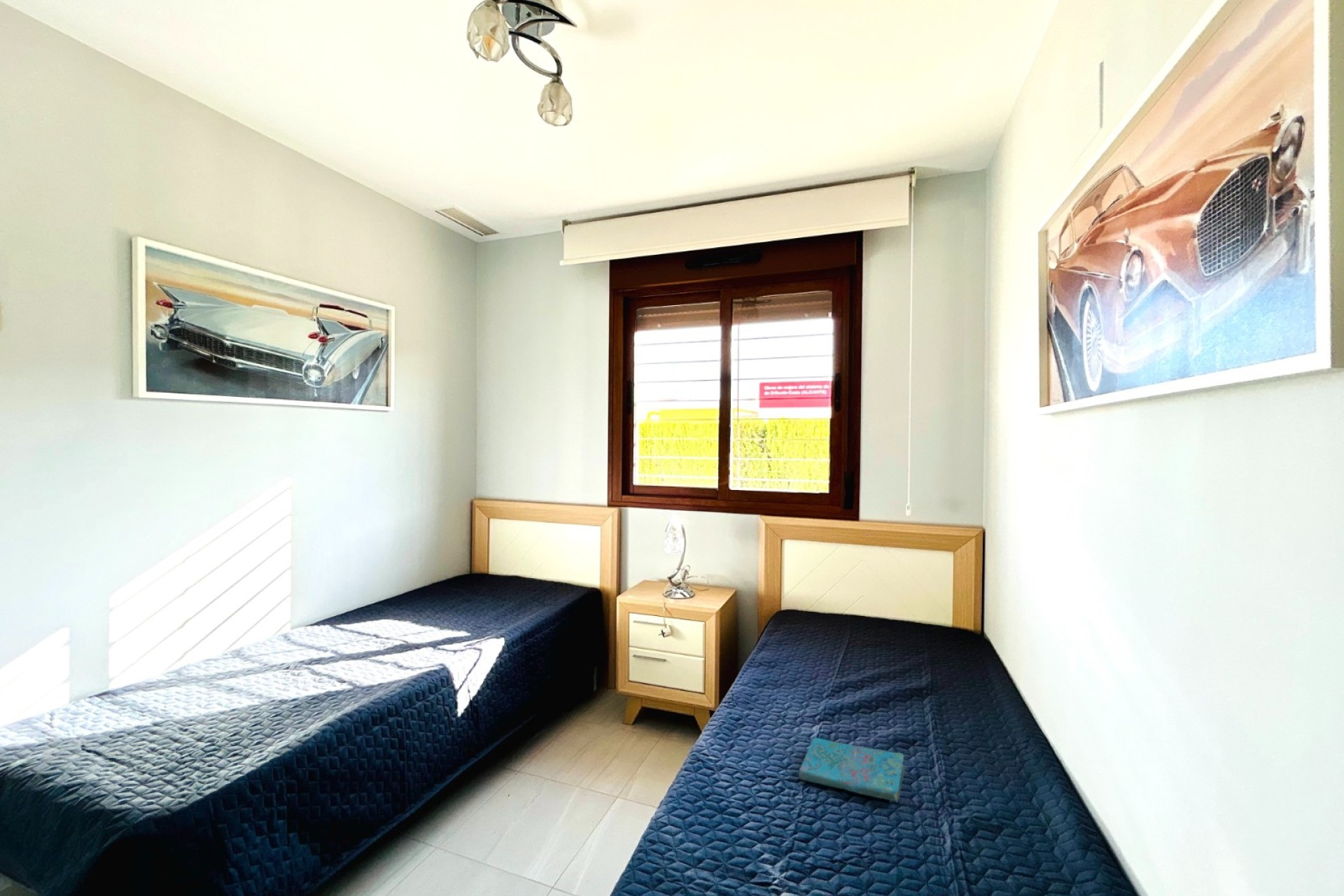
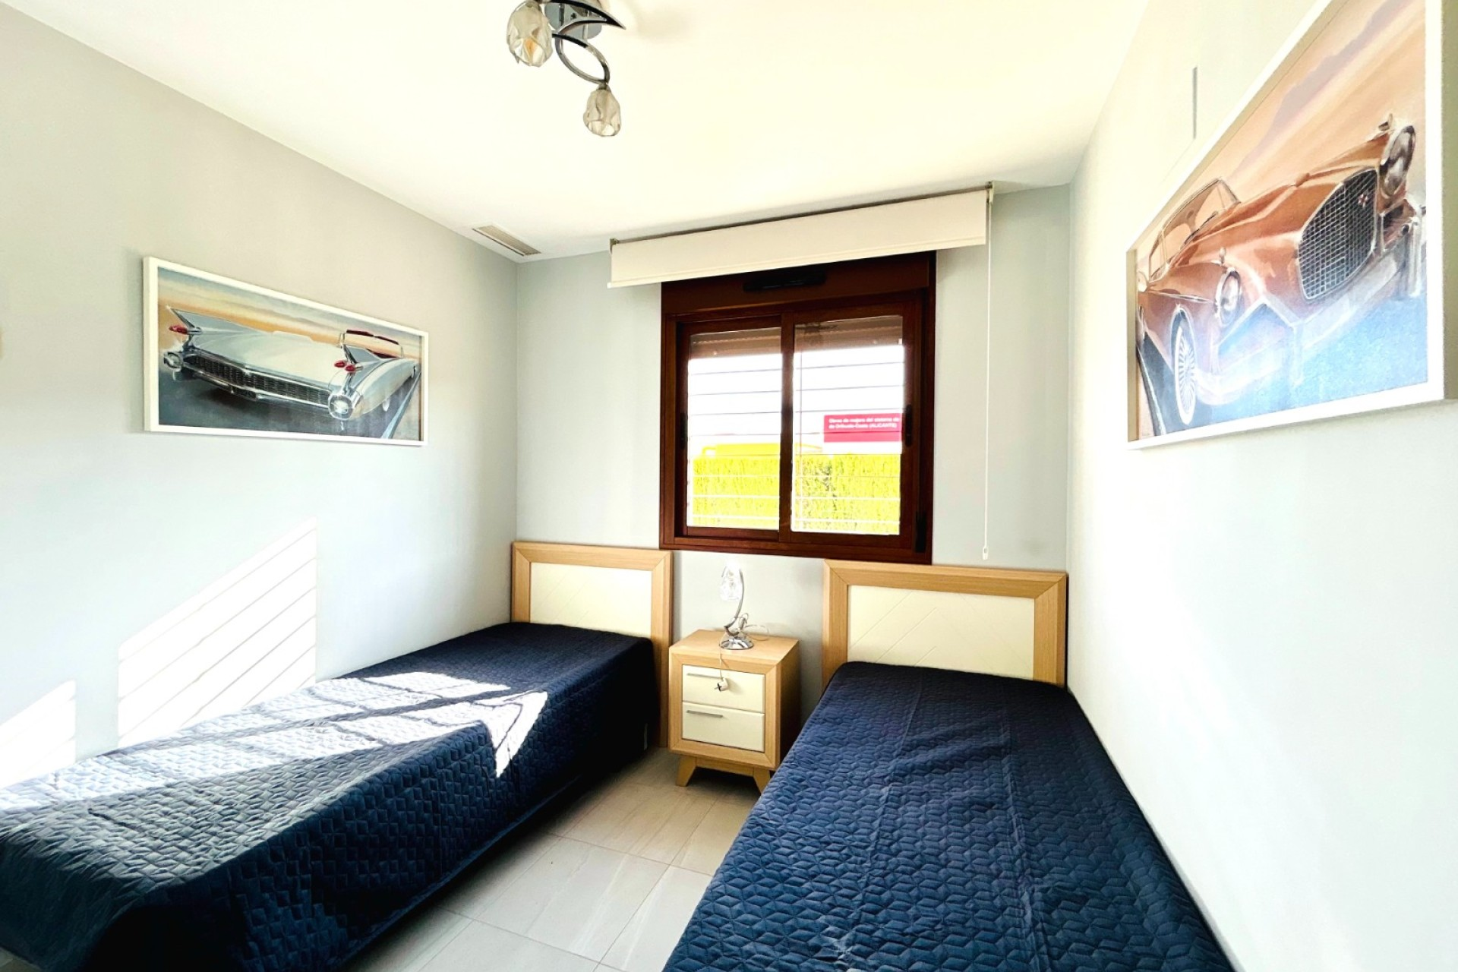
- cover [797,737,906,803]
